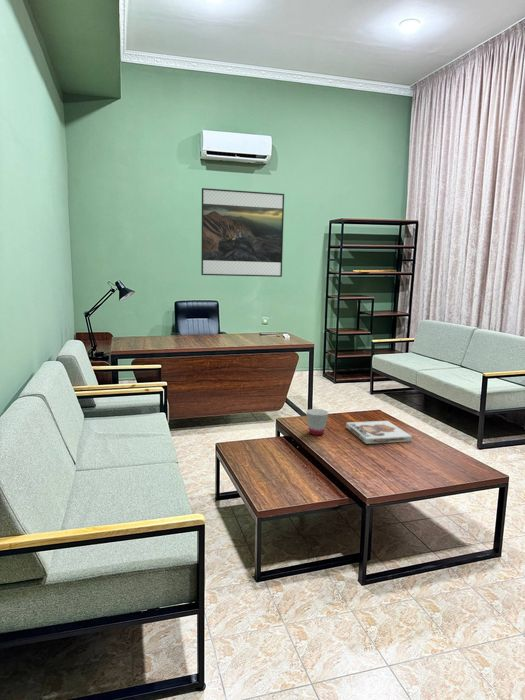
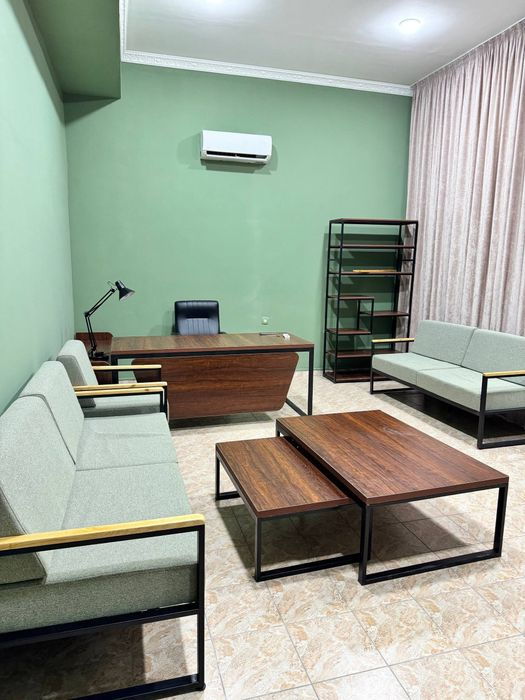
- board game [345,420,413,445]
- cup [305,408,330,436]
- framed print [200,187,285,278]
